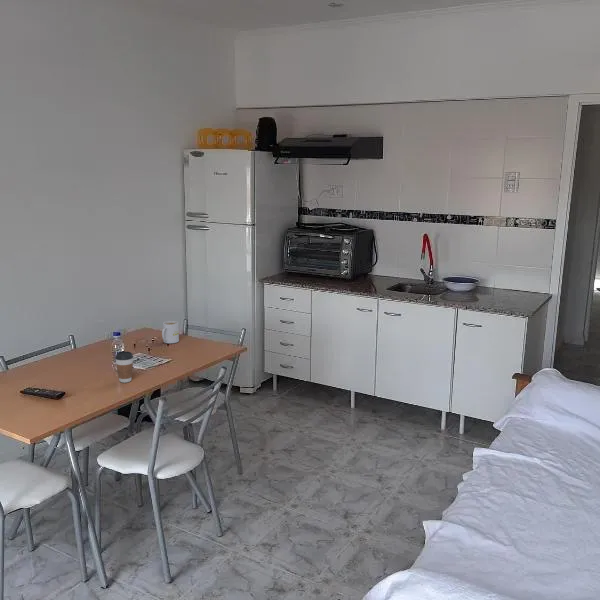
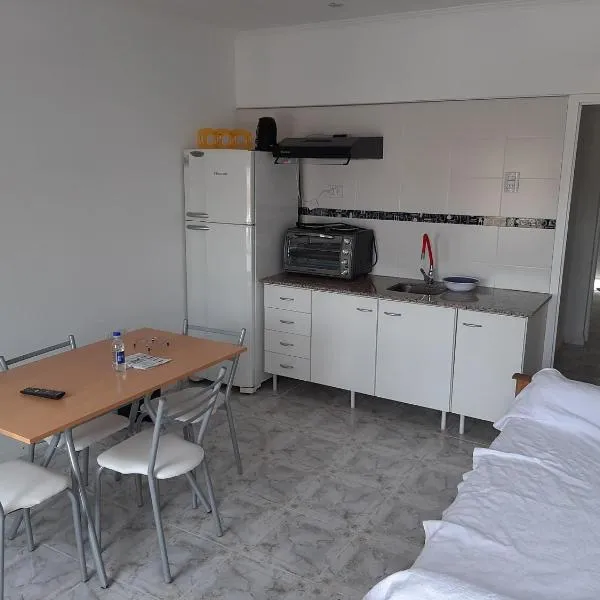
- coffee cup [114,351,134,384]
- mug [161,320,180,344]
